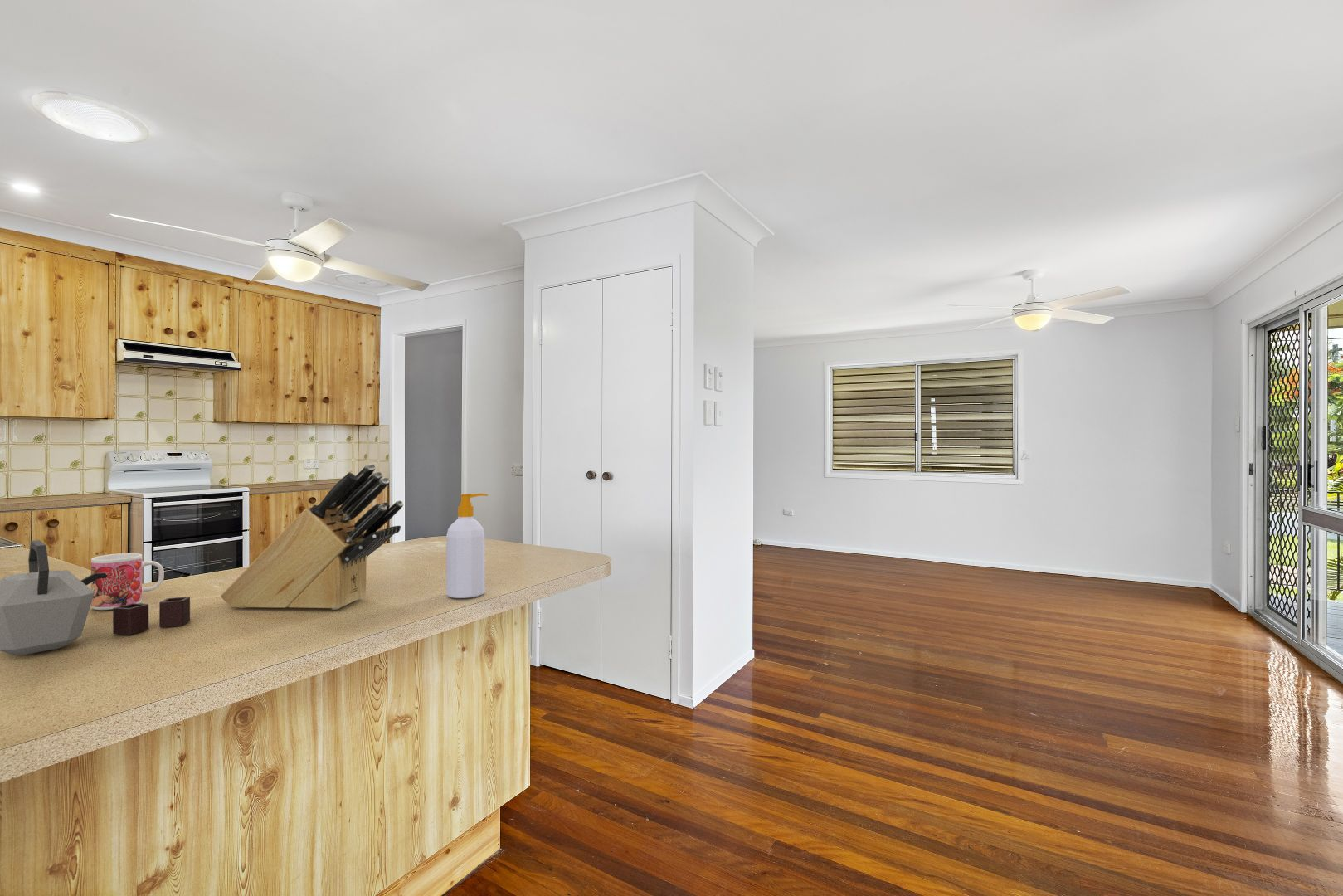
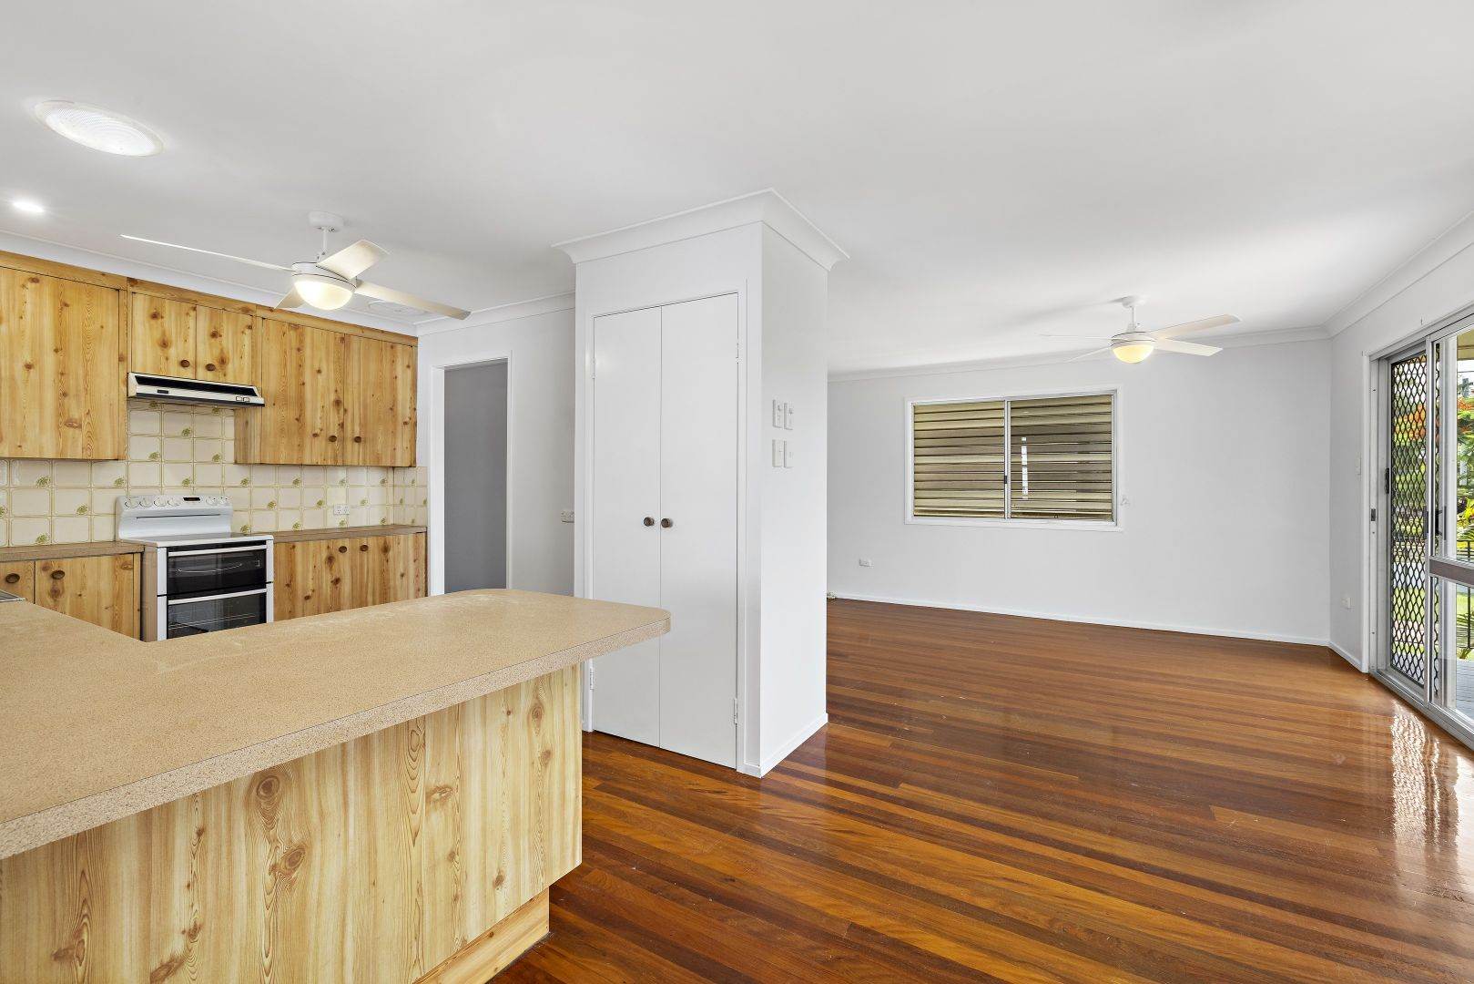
- kettle [0,539,191,656]
- knife block [220,463,404,611]
- soap bottle [445,493,489,599]
- mug [90,553,165,611]
